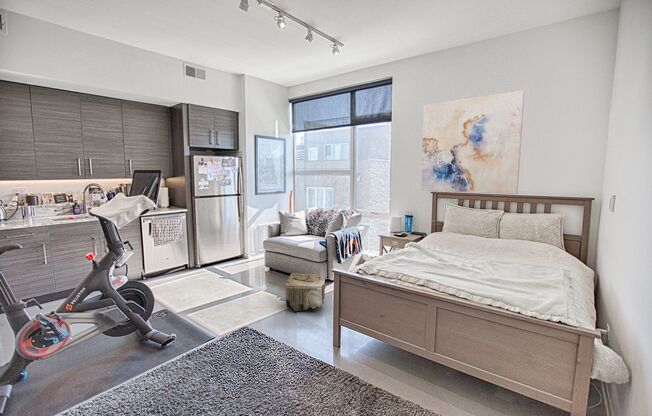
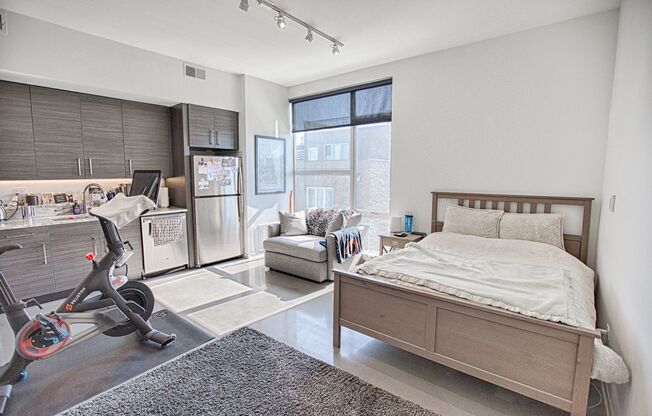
- wall art [420,89,526,195]
- pouf [284,272,326,313]
